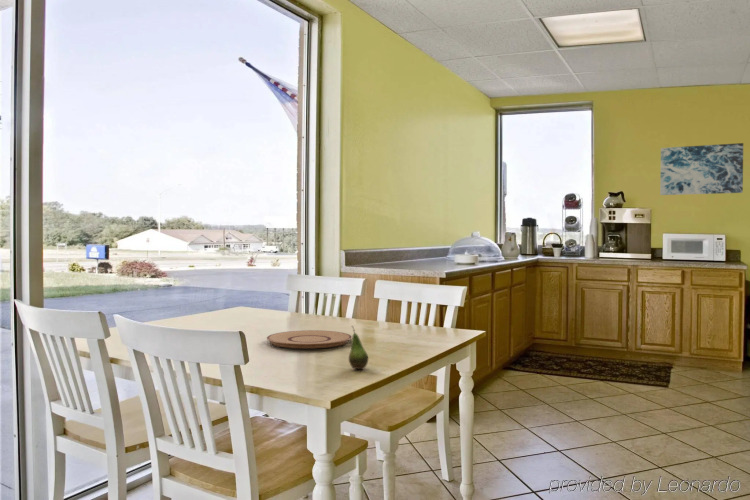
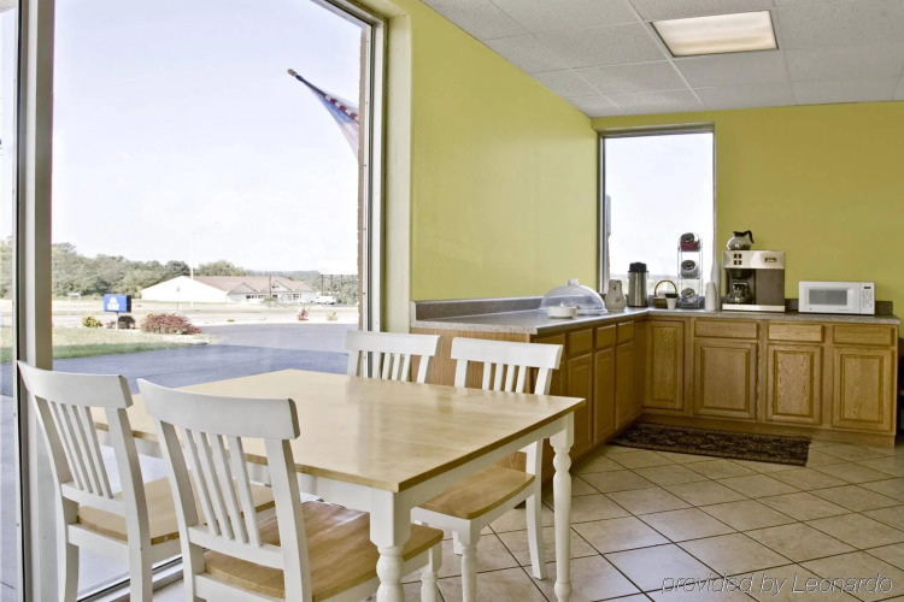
- plate [266,329,353,349]
- fruit [348,325,369,370]
- wall art [659,142,744,196]
